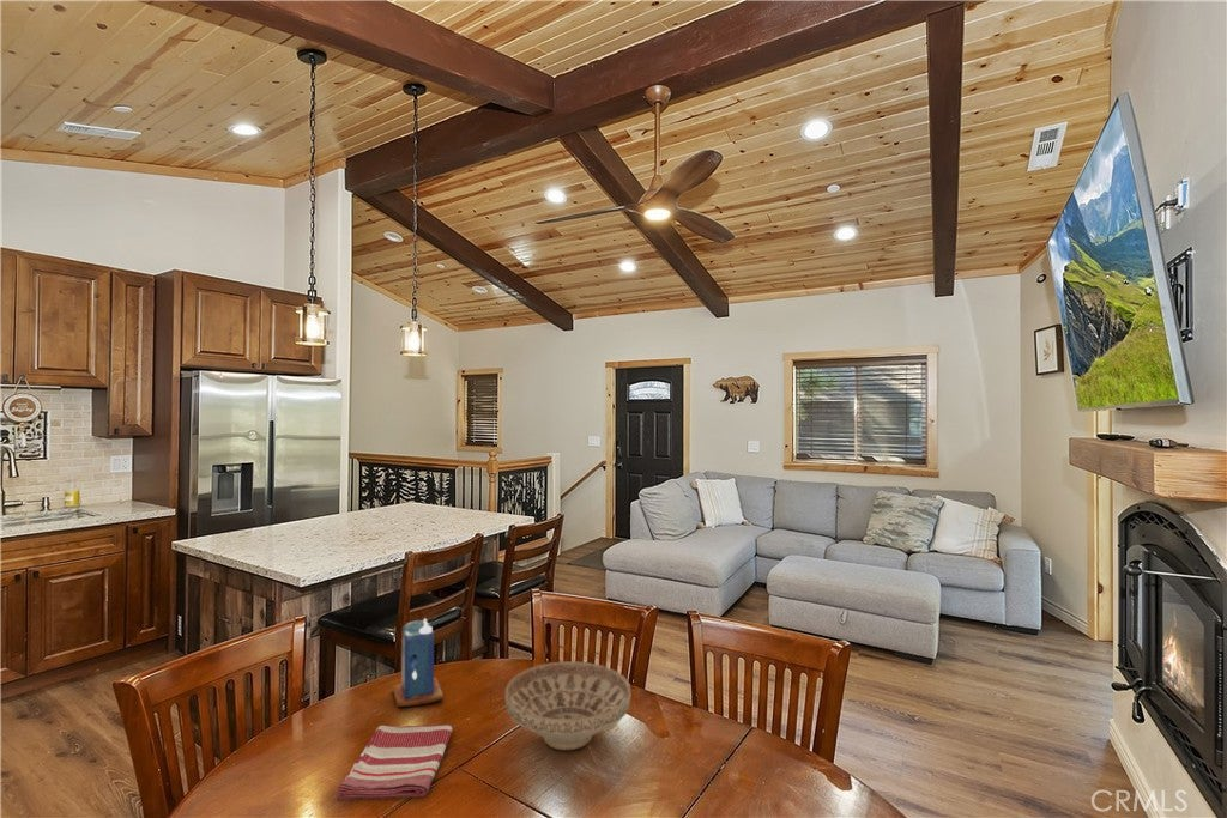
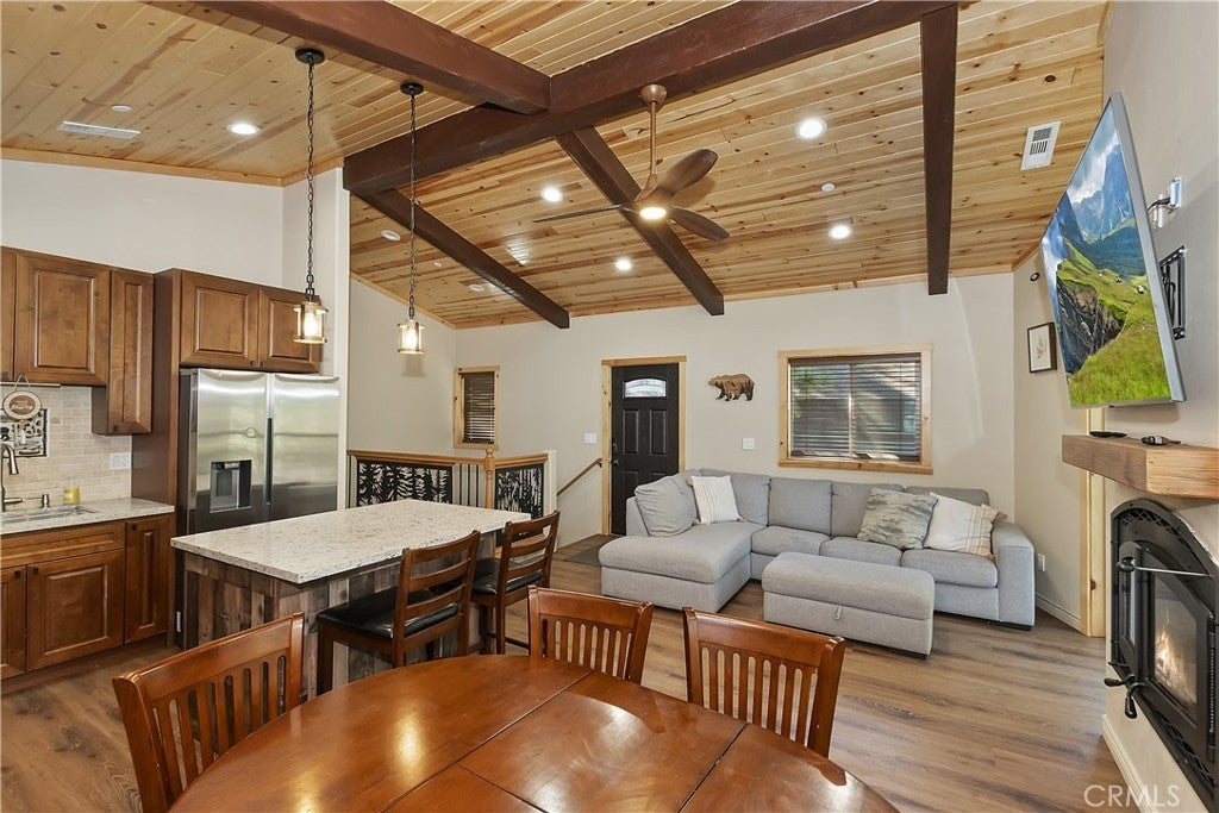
- dish towel [336,723,454,801]
- decorative bowl [504,660,633,751]
- candle [392,618,445,708]
